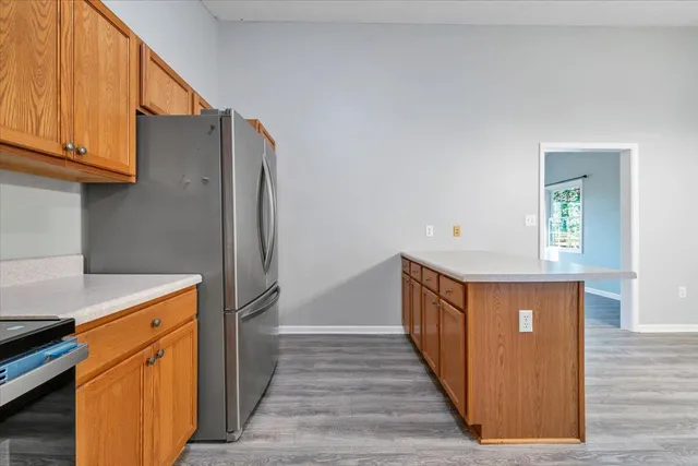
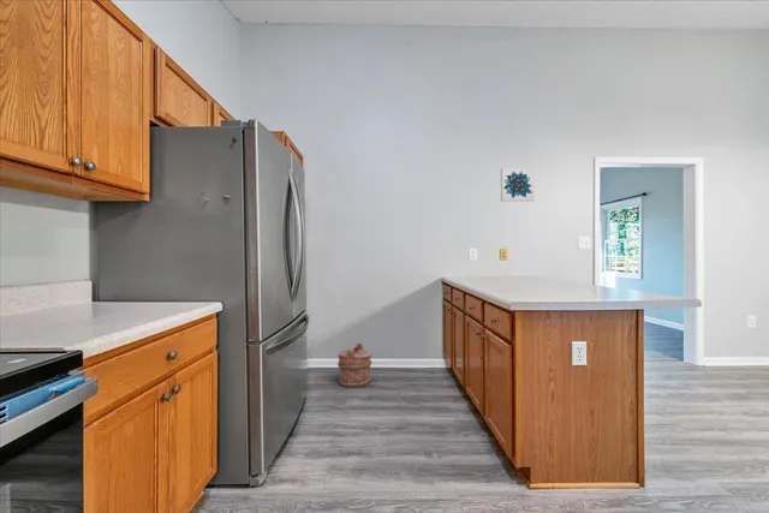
+ wall art [500,167,536,202]
+ bucket [336,342,374,388]
